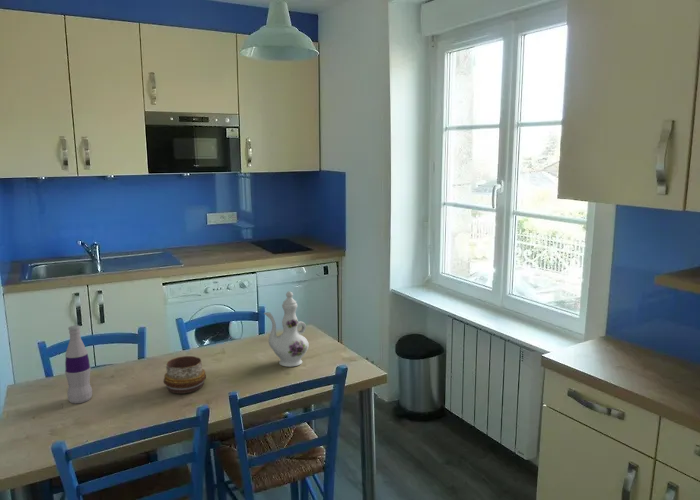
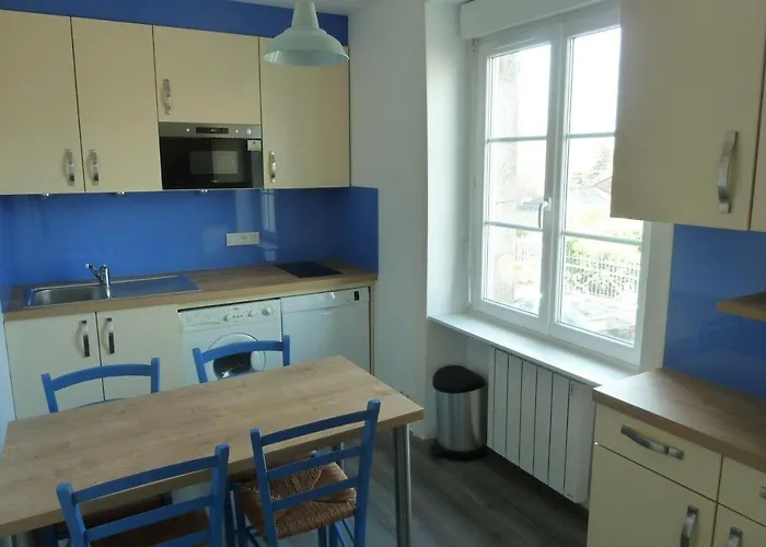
- decorative bowl [163,355,207,395]
- bottle [64,324,93,404]
- chinaware [263,290,310,368]
